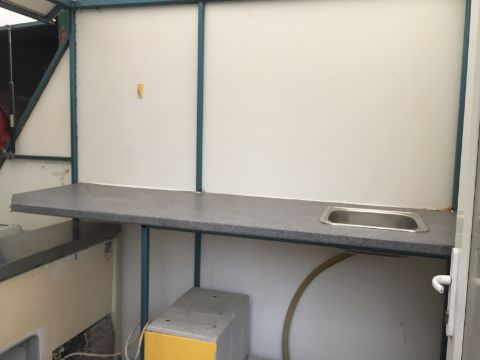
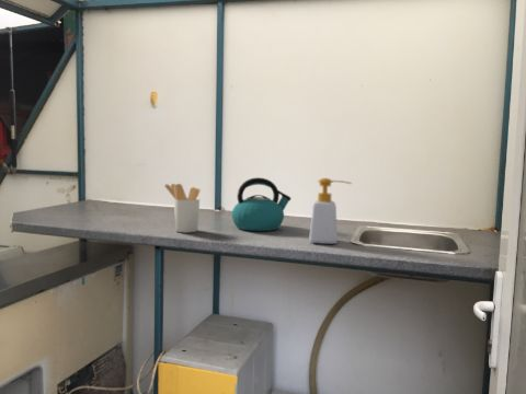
+ kettle [231,176,293,232]
+ soap bottle [308,177,353,245]
+ utensil holder [163,183,202,233]
